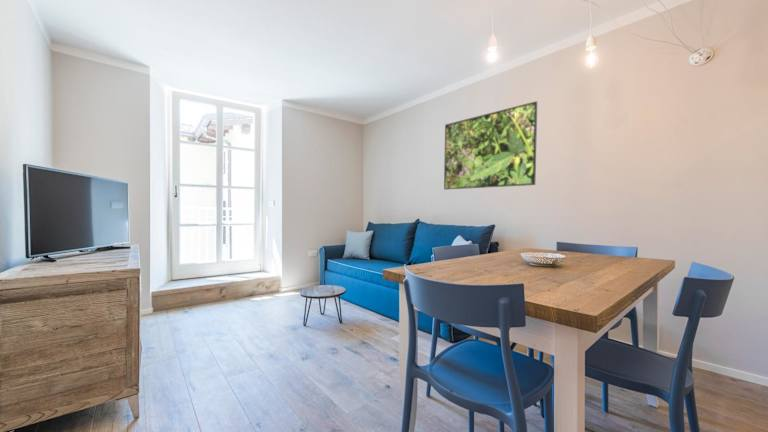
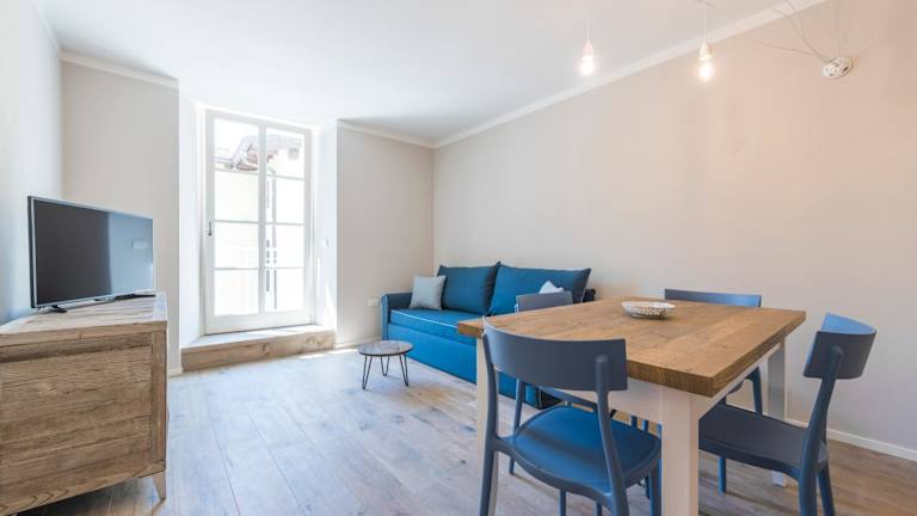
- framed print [443,100,538,190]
